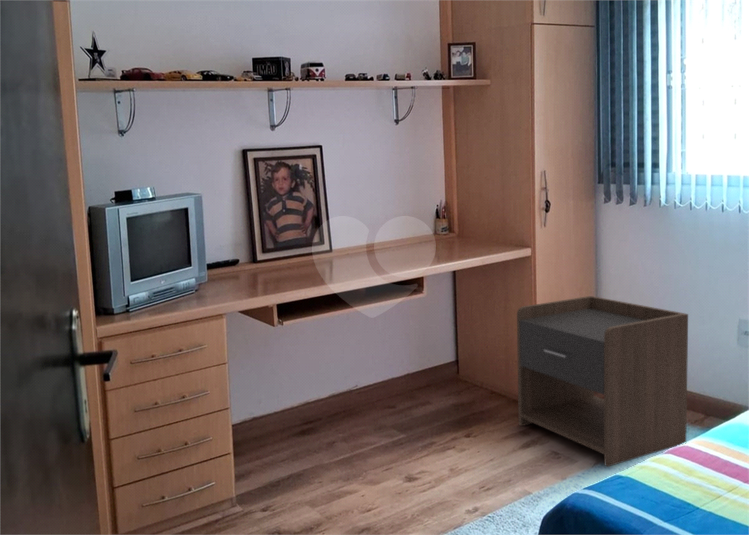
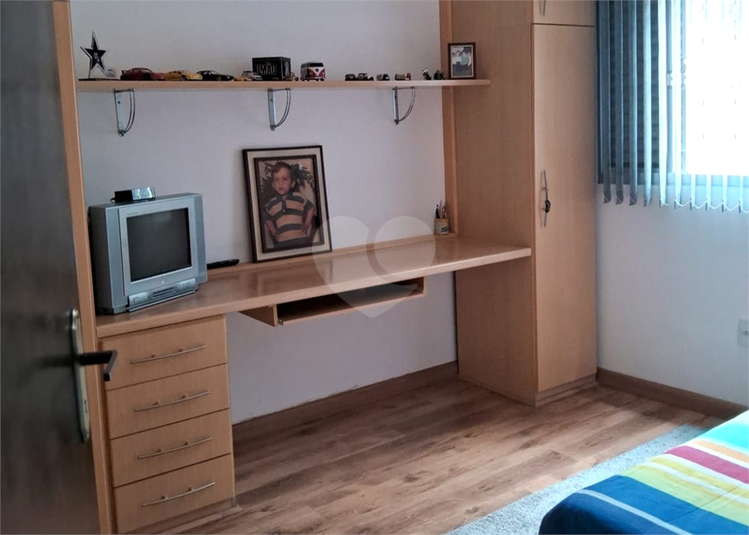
- nightstand [516,295,689,468]
